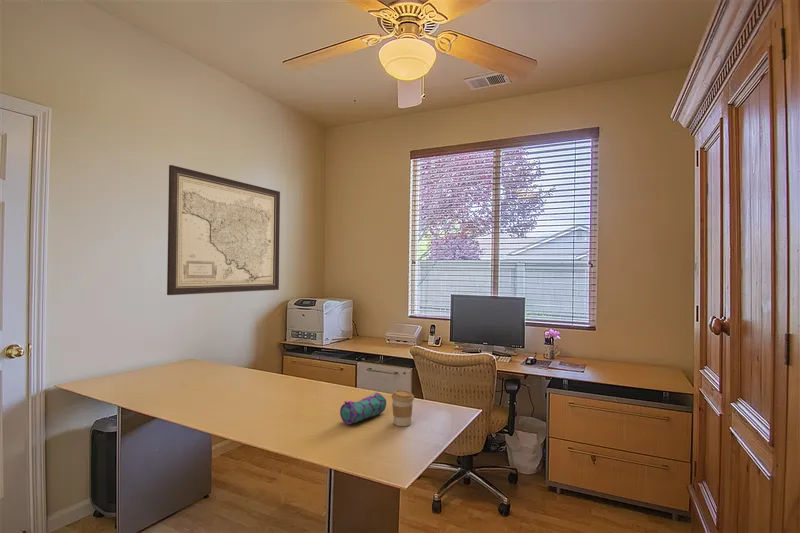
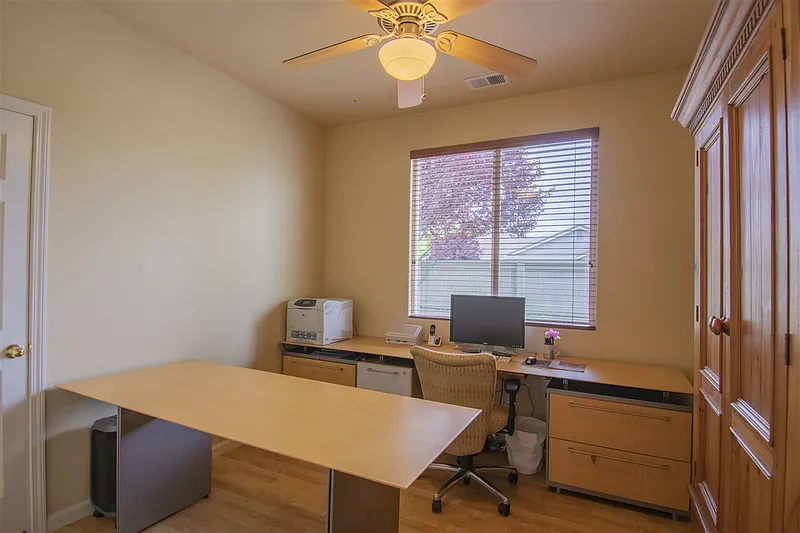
- pencil case [339,391,387,425]
- coffee cup [391,389,415,427]
- wall art [166,164,281,296]
